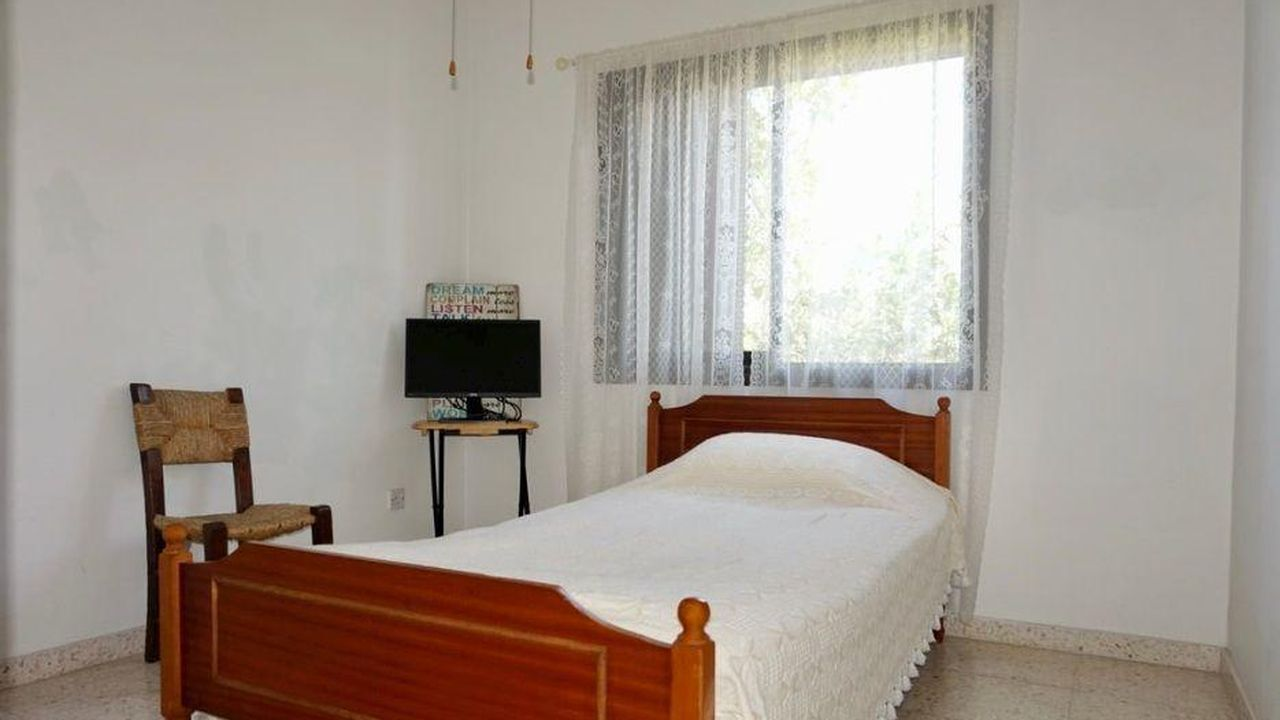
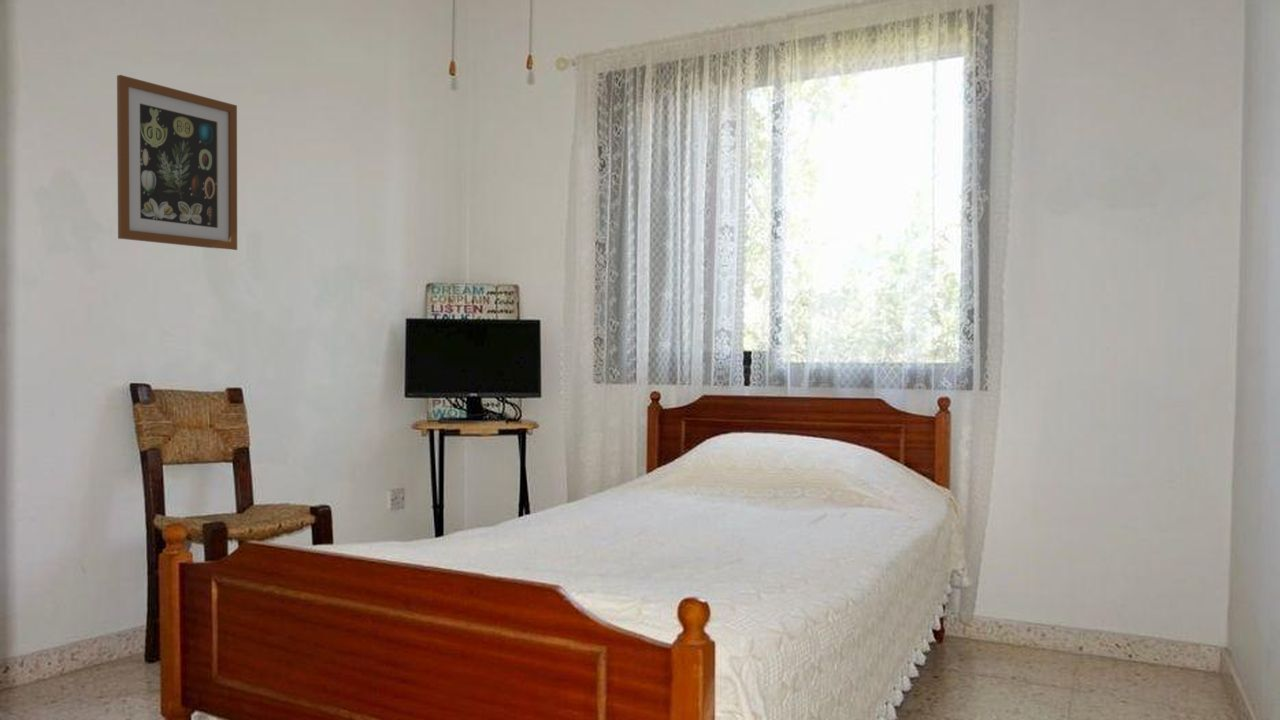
+ wall art [116,74,238,251]
